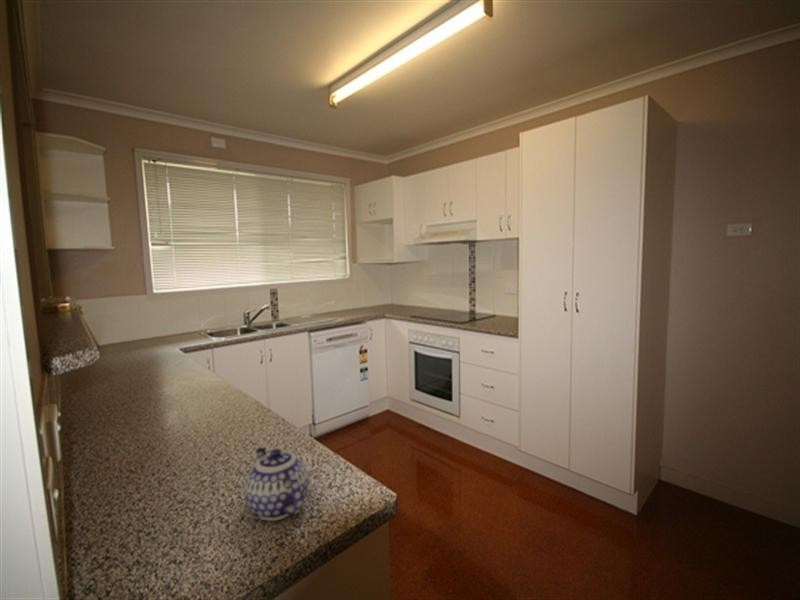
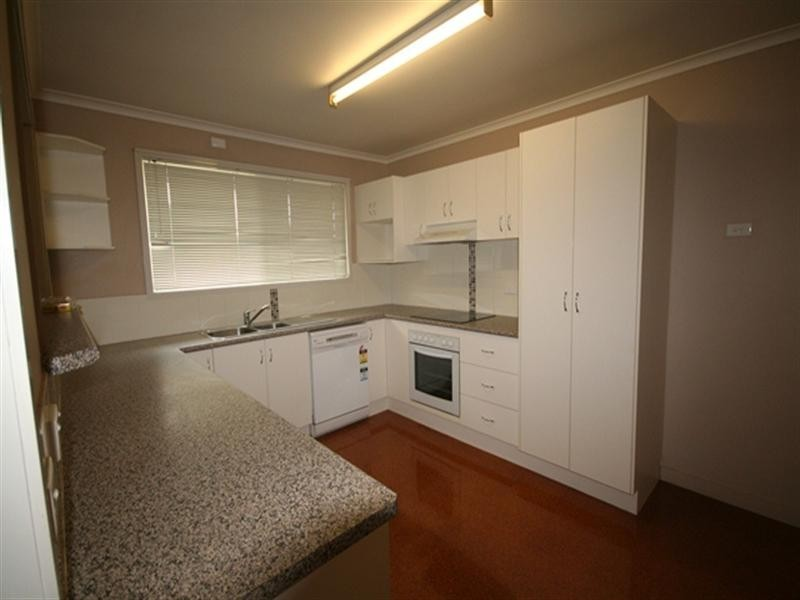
- teapot [243,445,309,522]
